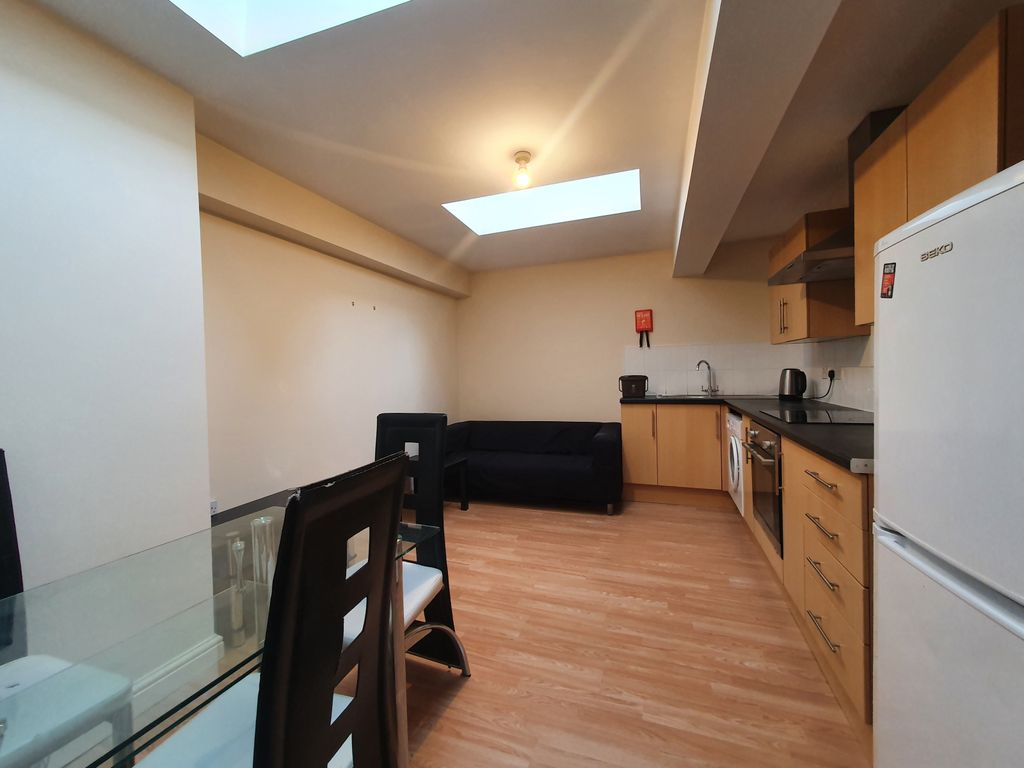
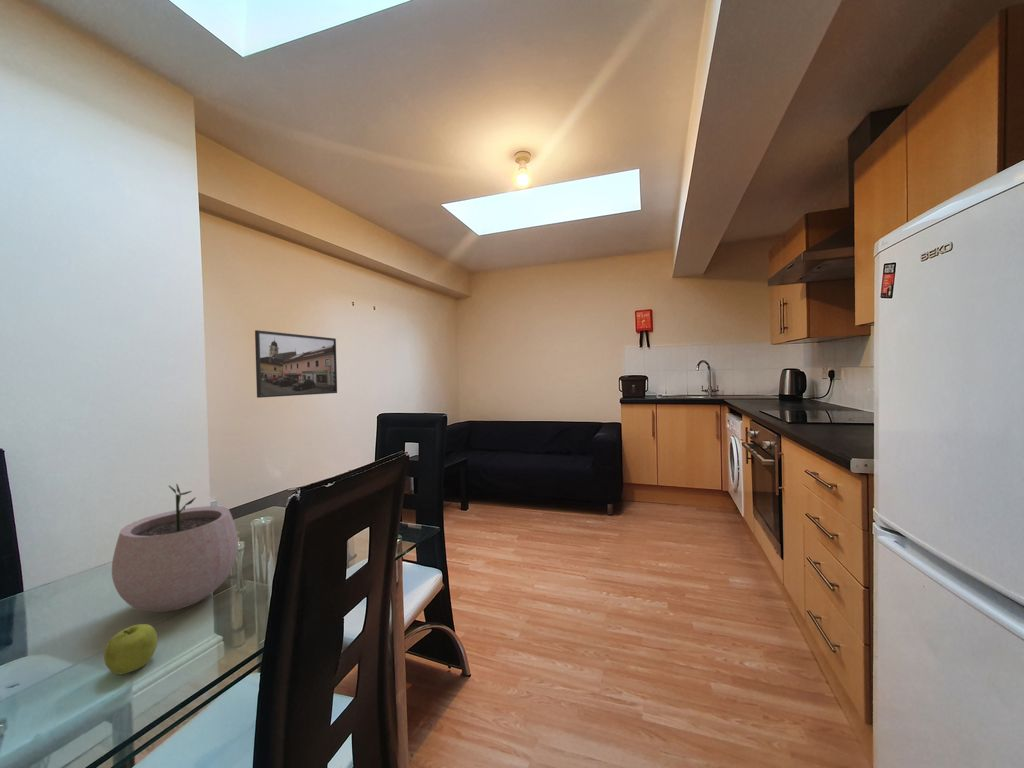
+ plant pot [111,483,239,613]
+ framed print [254,329,338,399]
+ fruit [103,623,159,675]
